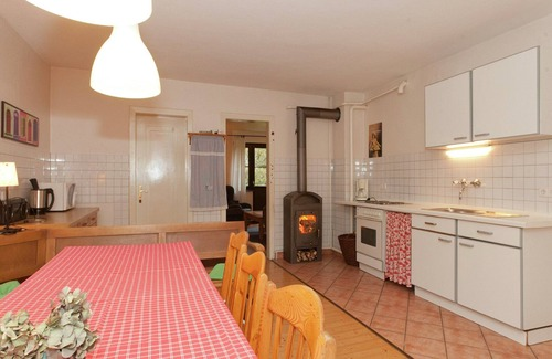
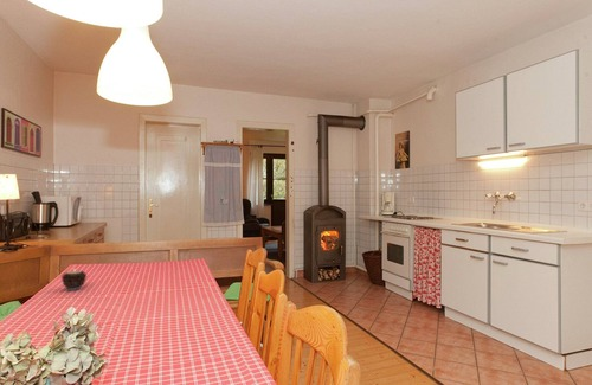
+ candle [60,269,88,291]
